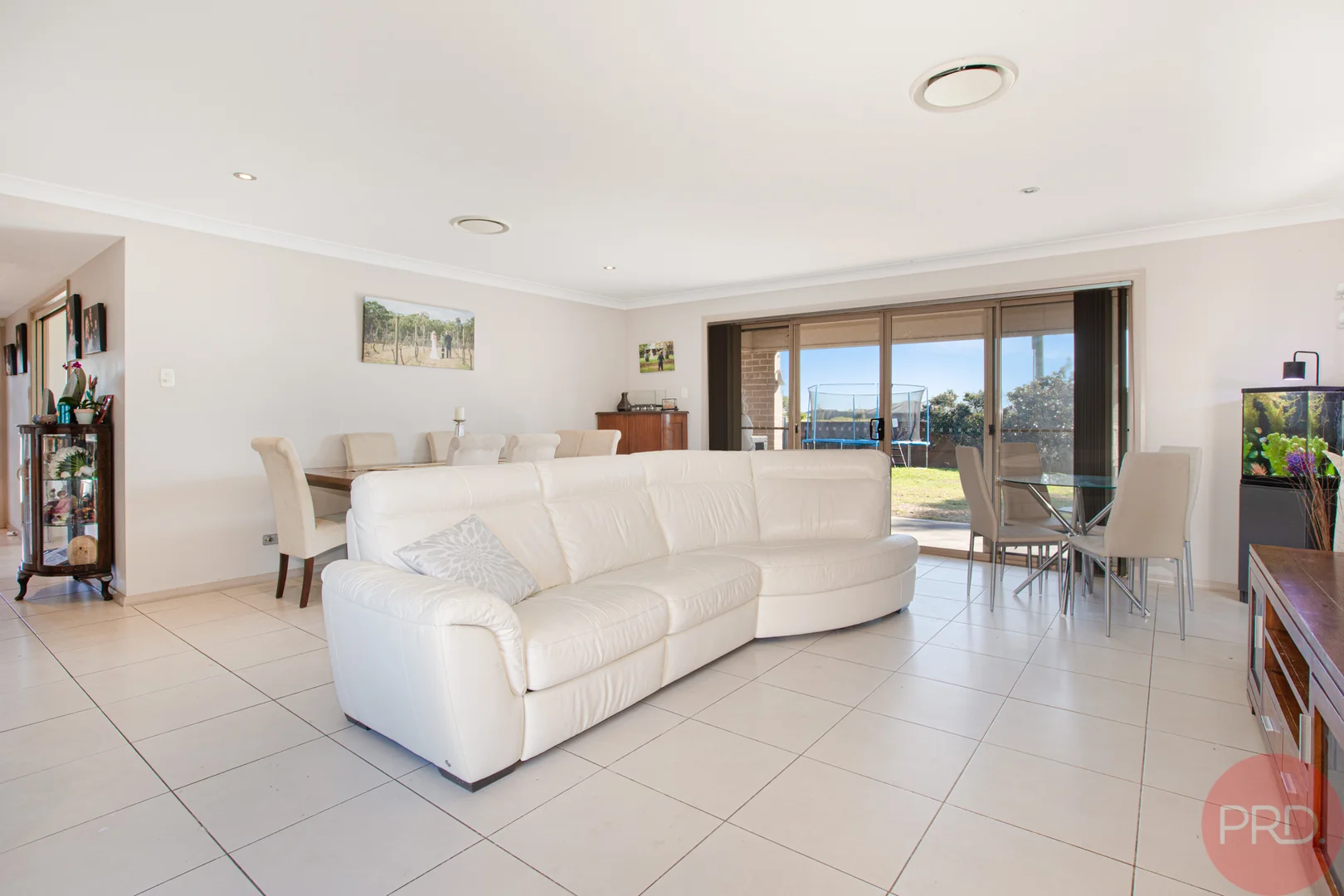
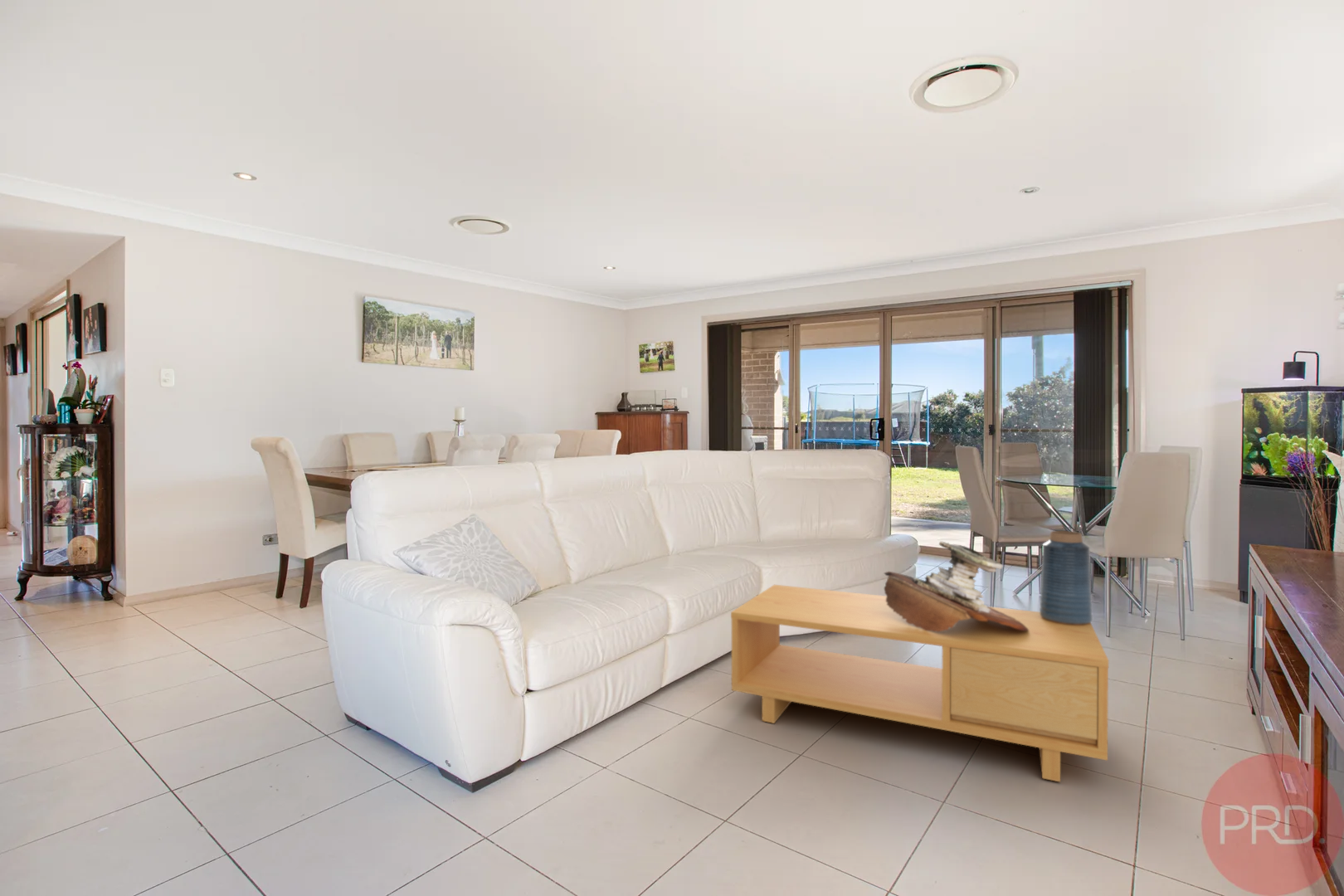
+ vase [1039,530,1093,626]
+ decorative bowl [884,541,1029,632]
+ coffee table [730,584,1109,782]
